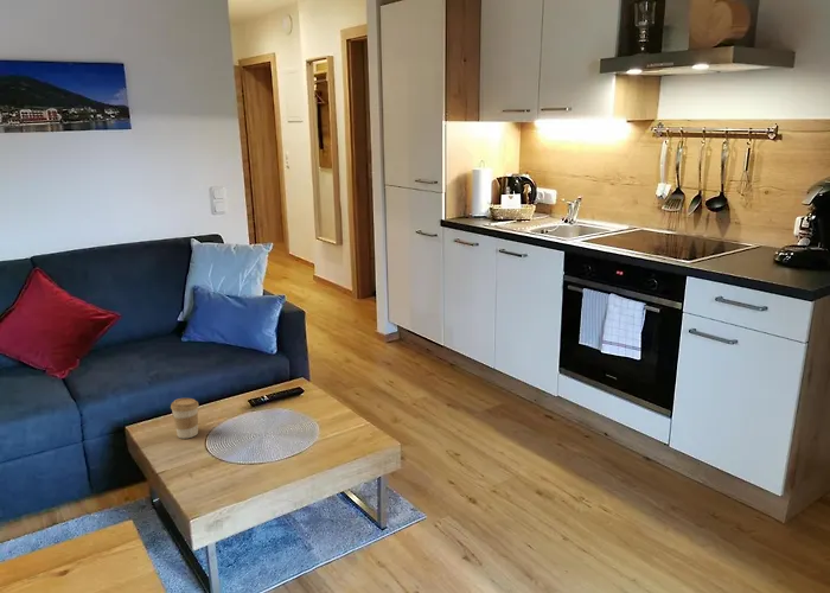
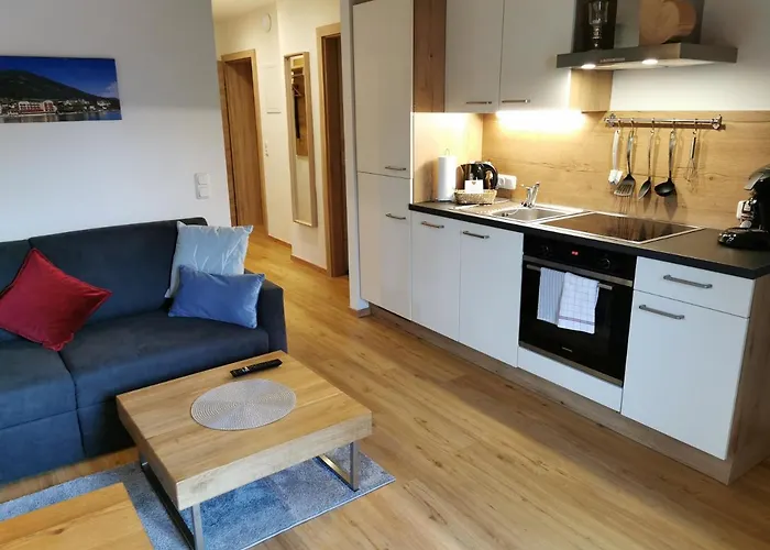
- coffee cup [170,397,200,440]
